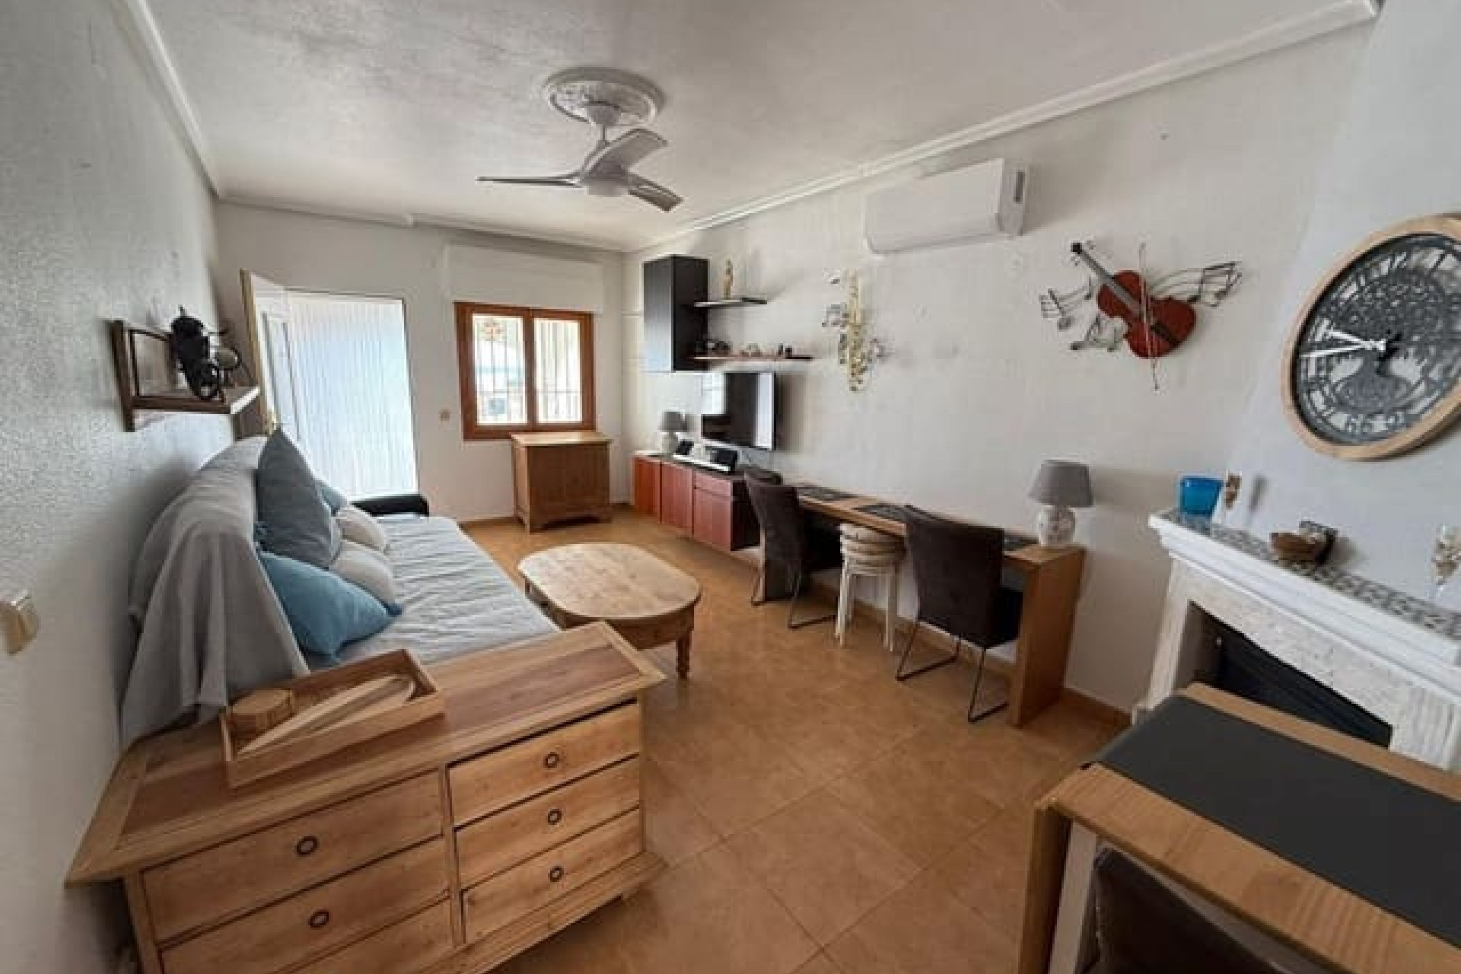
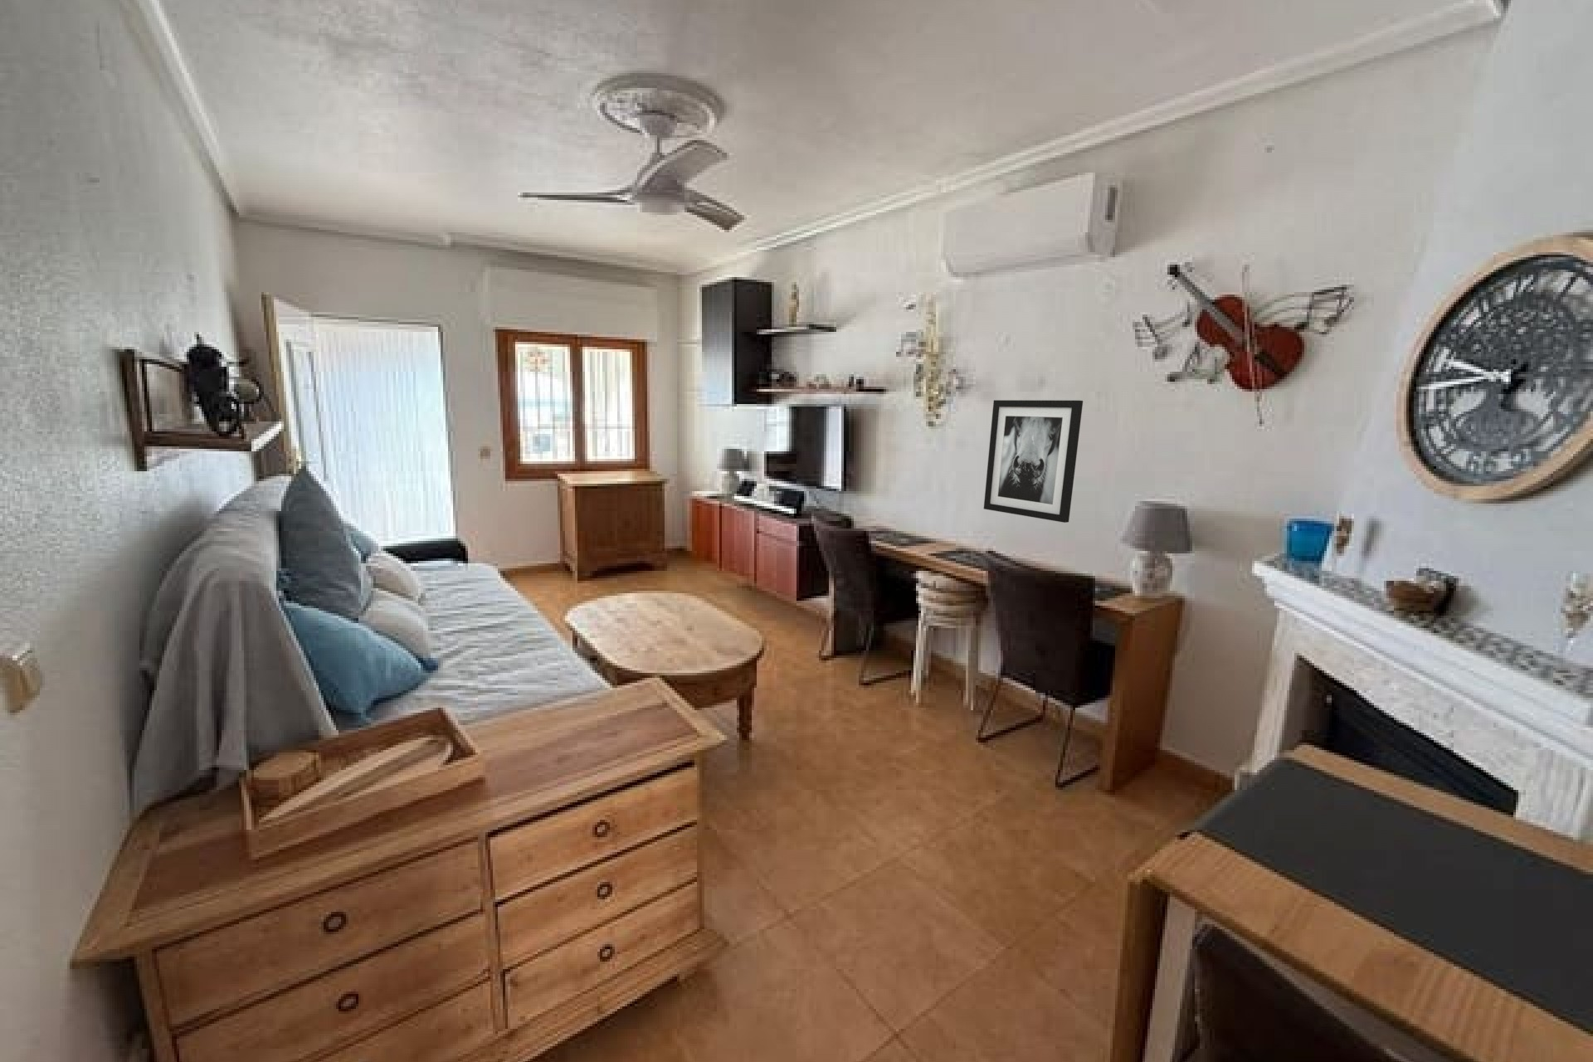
+ wall art [984,399,1083,524]
